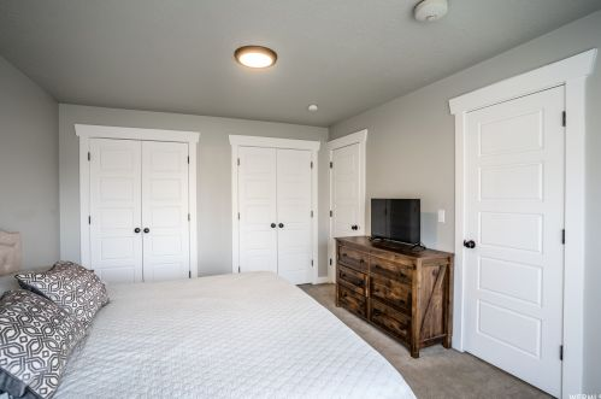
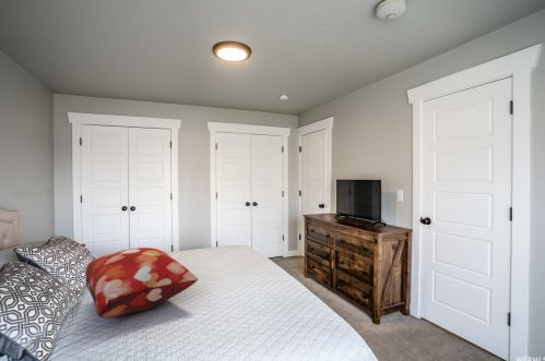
+ decorative pillow [85,246,199,318]
